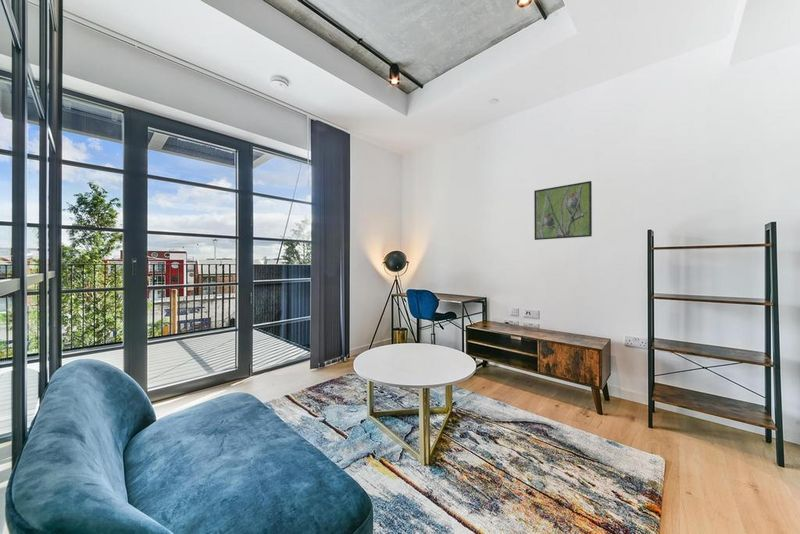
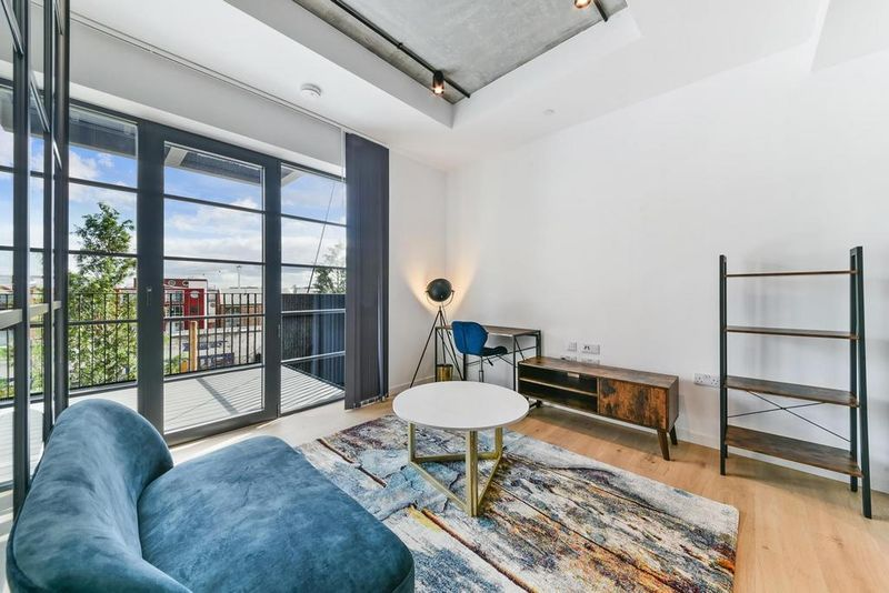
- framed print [533,180,593,241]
